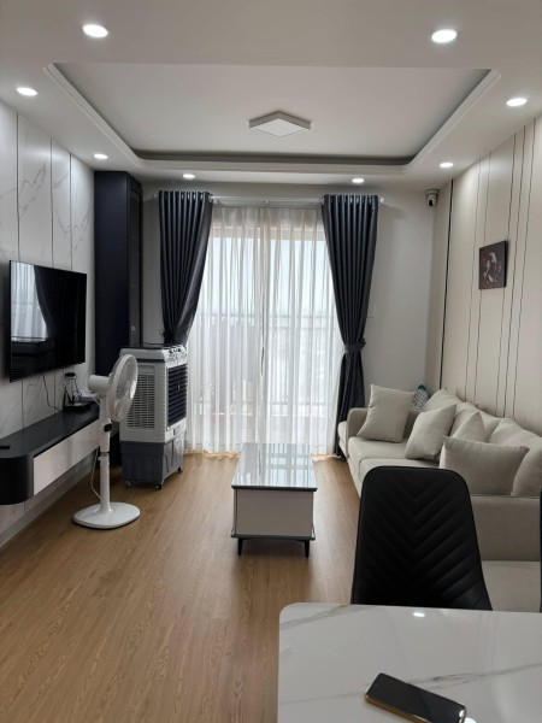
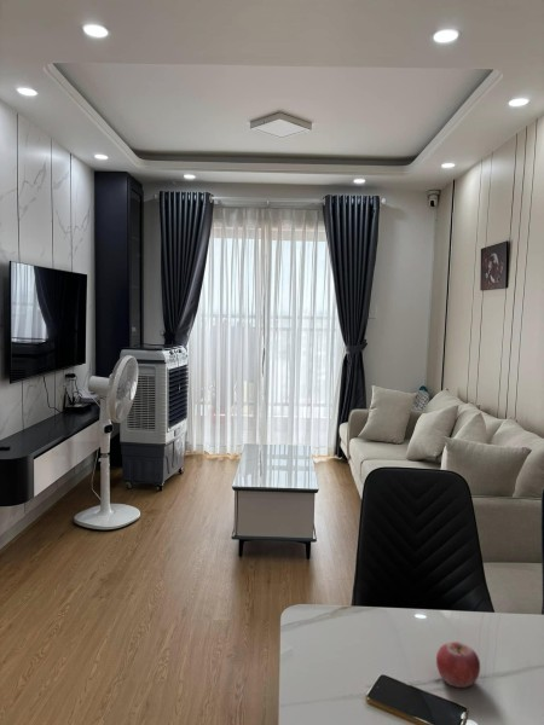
+ fruit [435,640,481,689]
